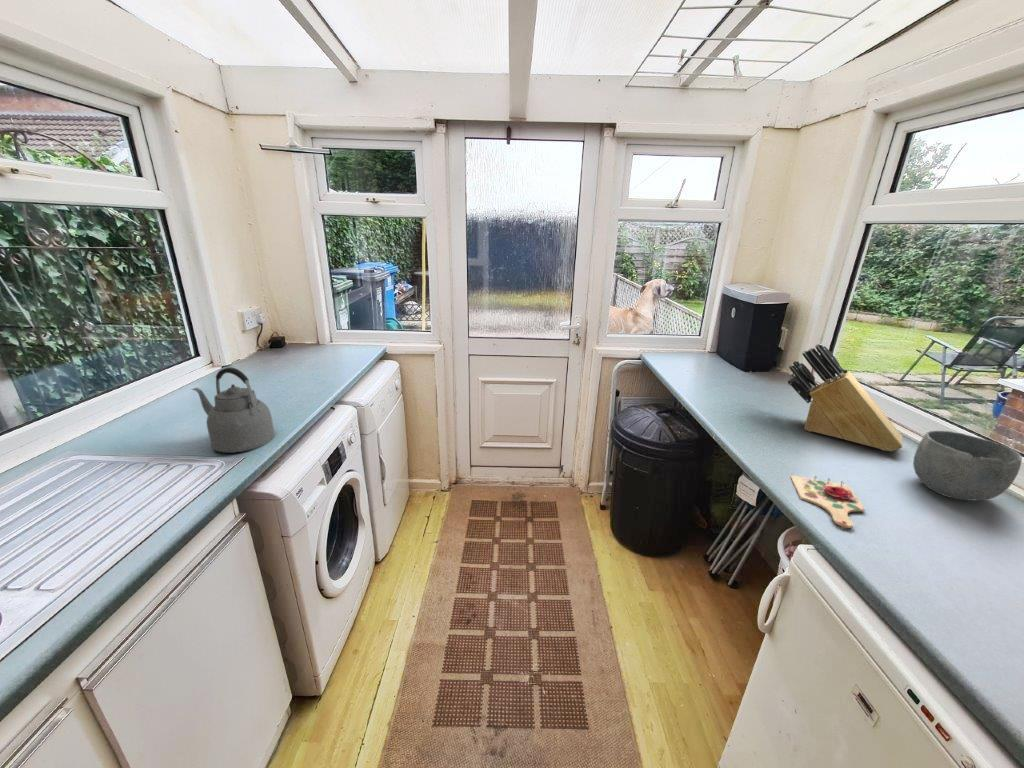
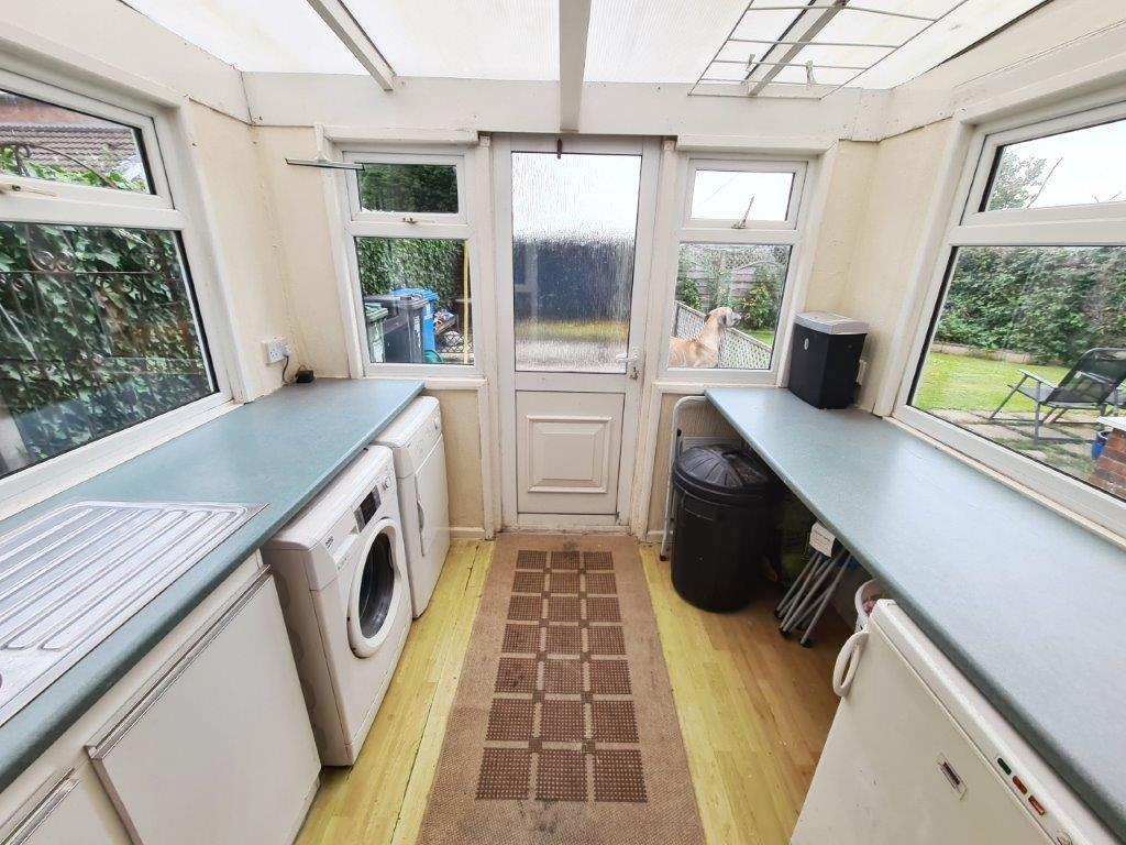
- kettle [190,366,276,454]
- knife block [787,343,904,452]
- bowl [912,430,1023,502]
- cutting board [790,474,866,529]
